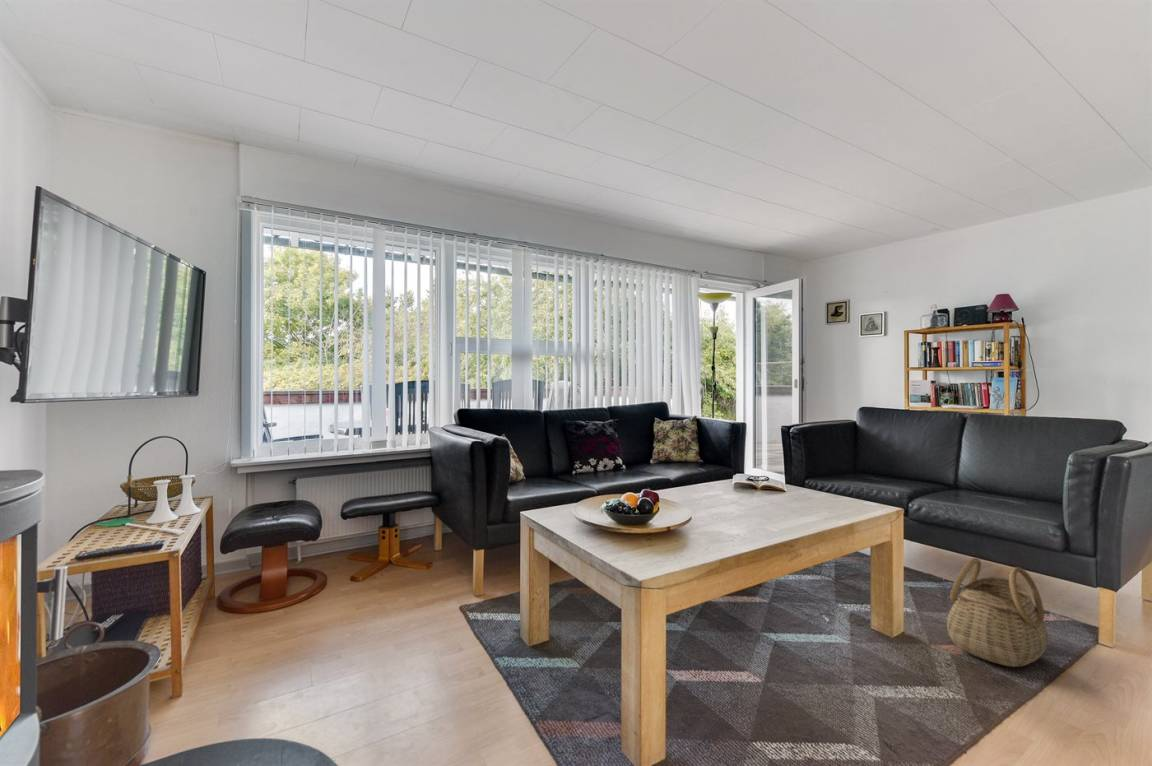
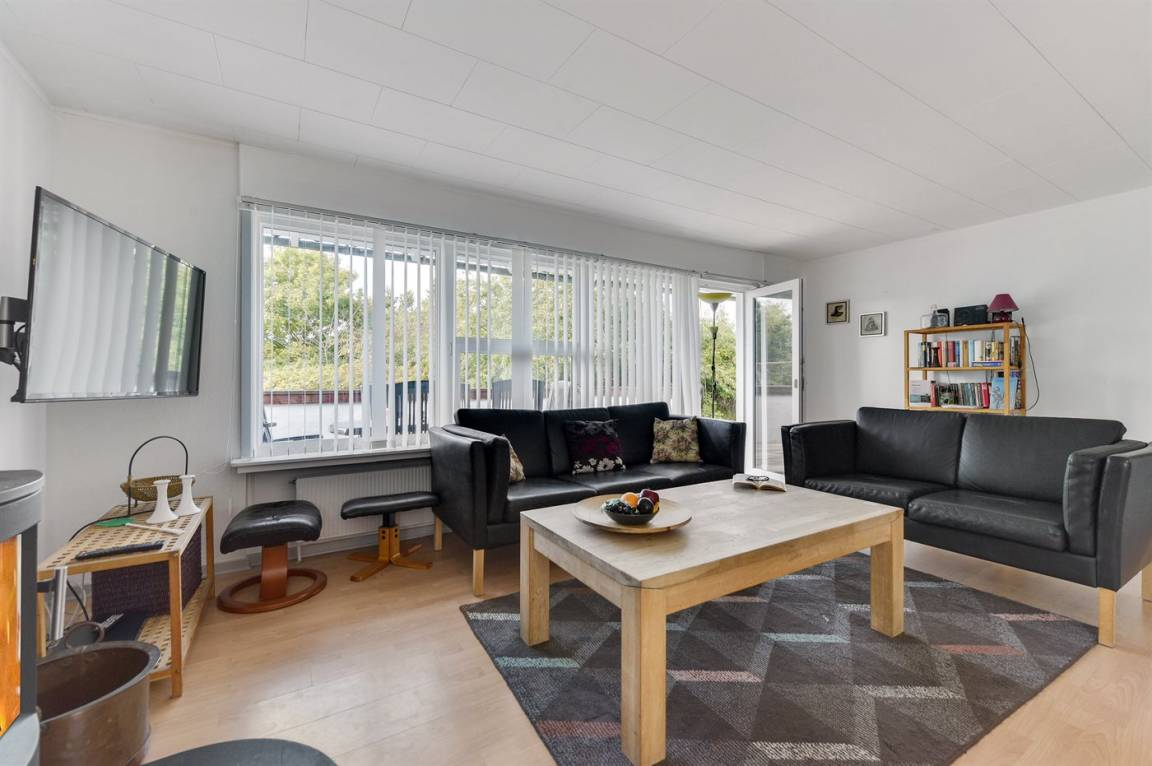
- basket [946,557,1049,668]
